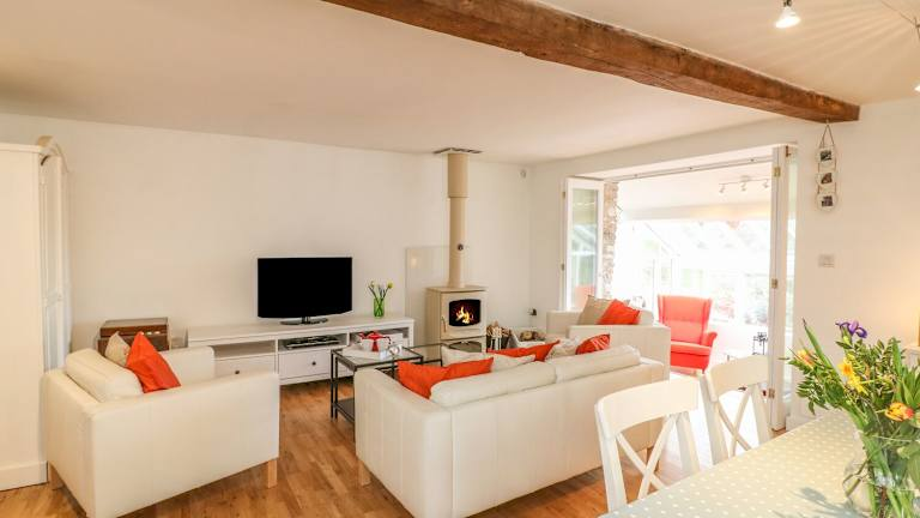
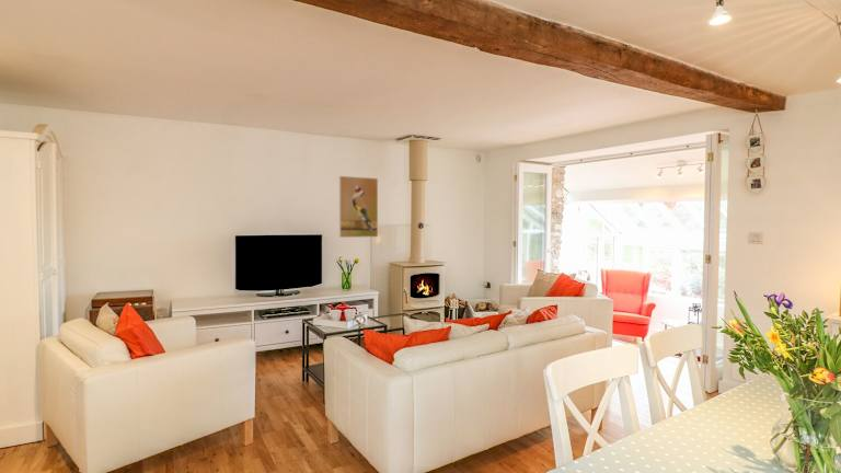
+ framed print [338,175,379,239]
